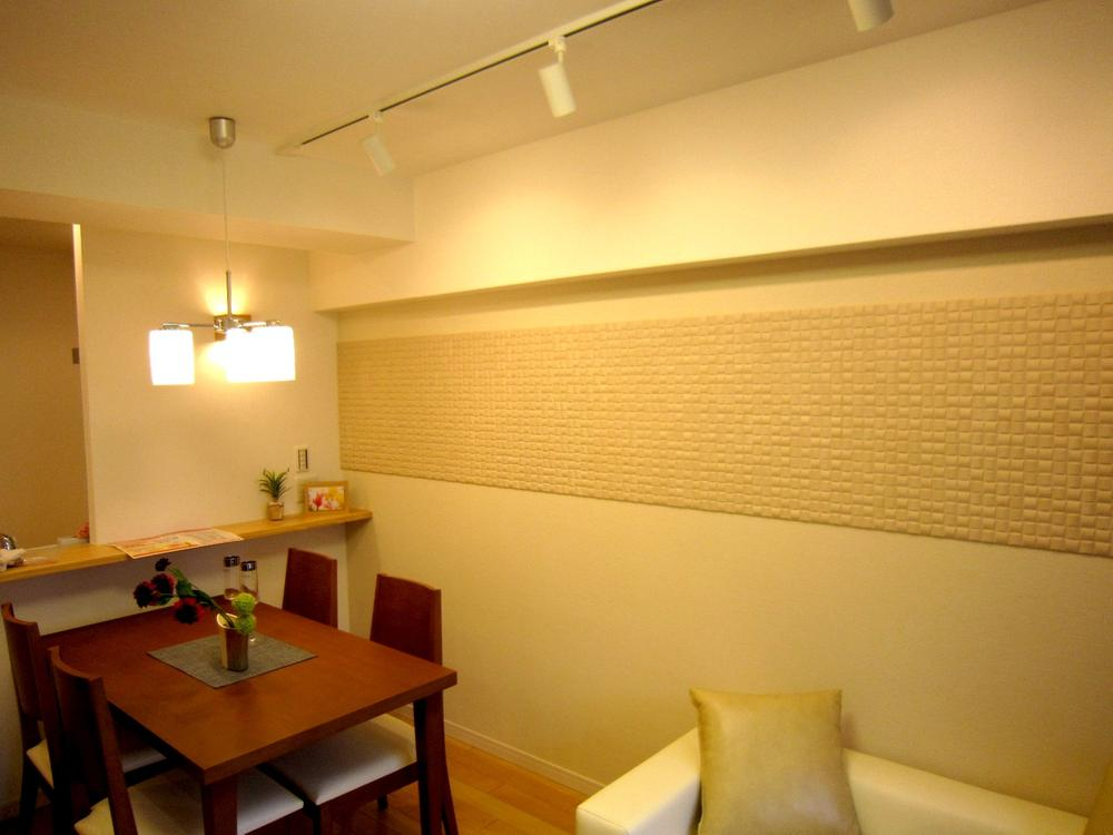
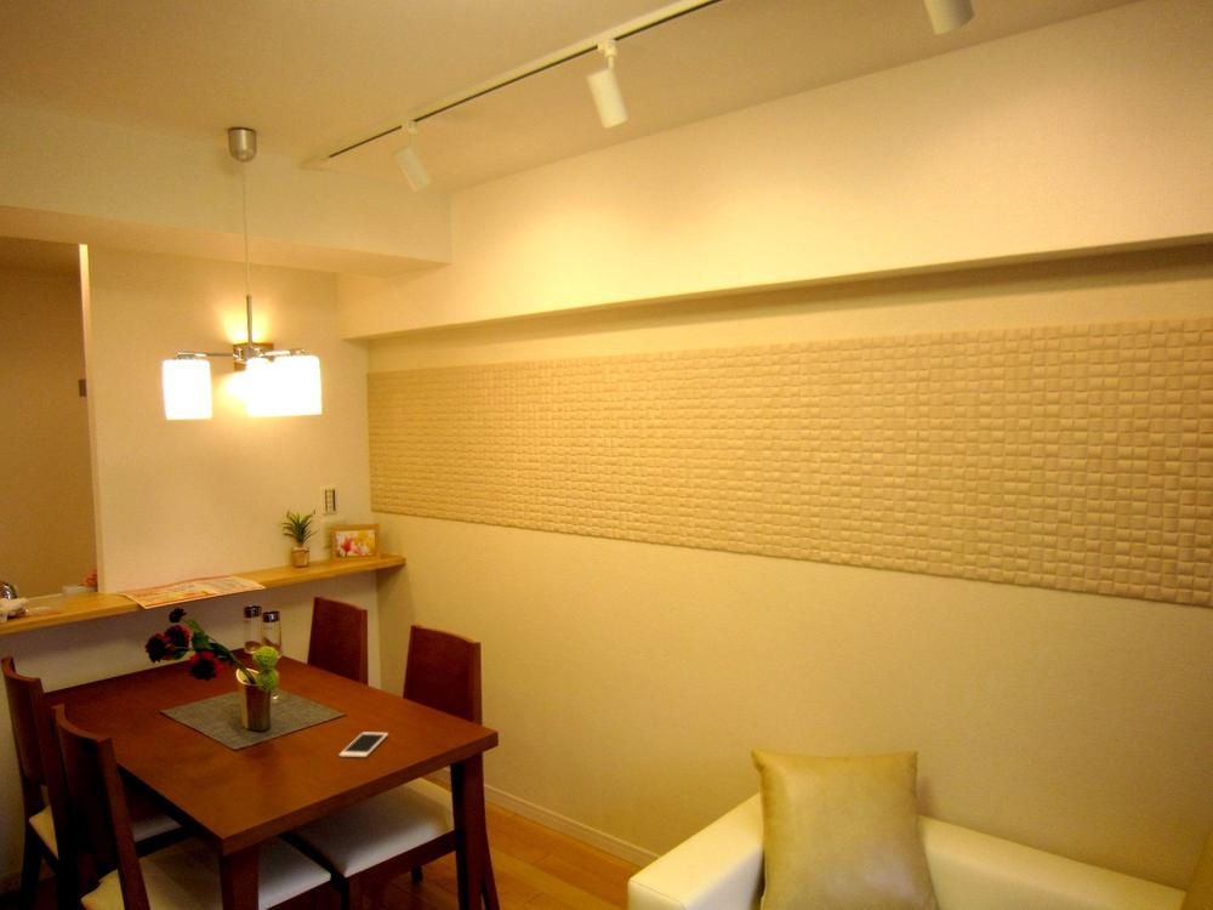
+ cell phone [338,732,389,758]
